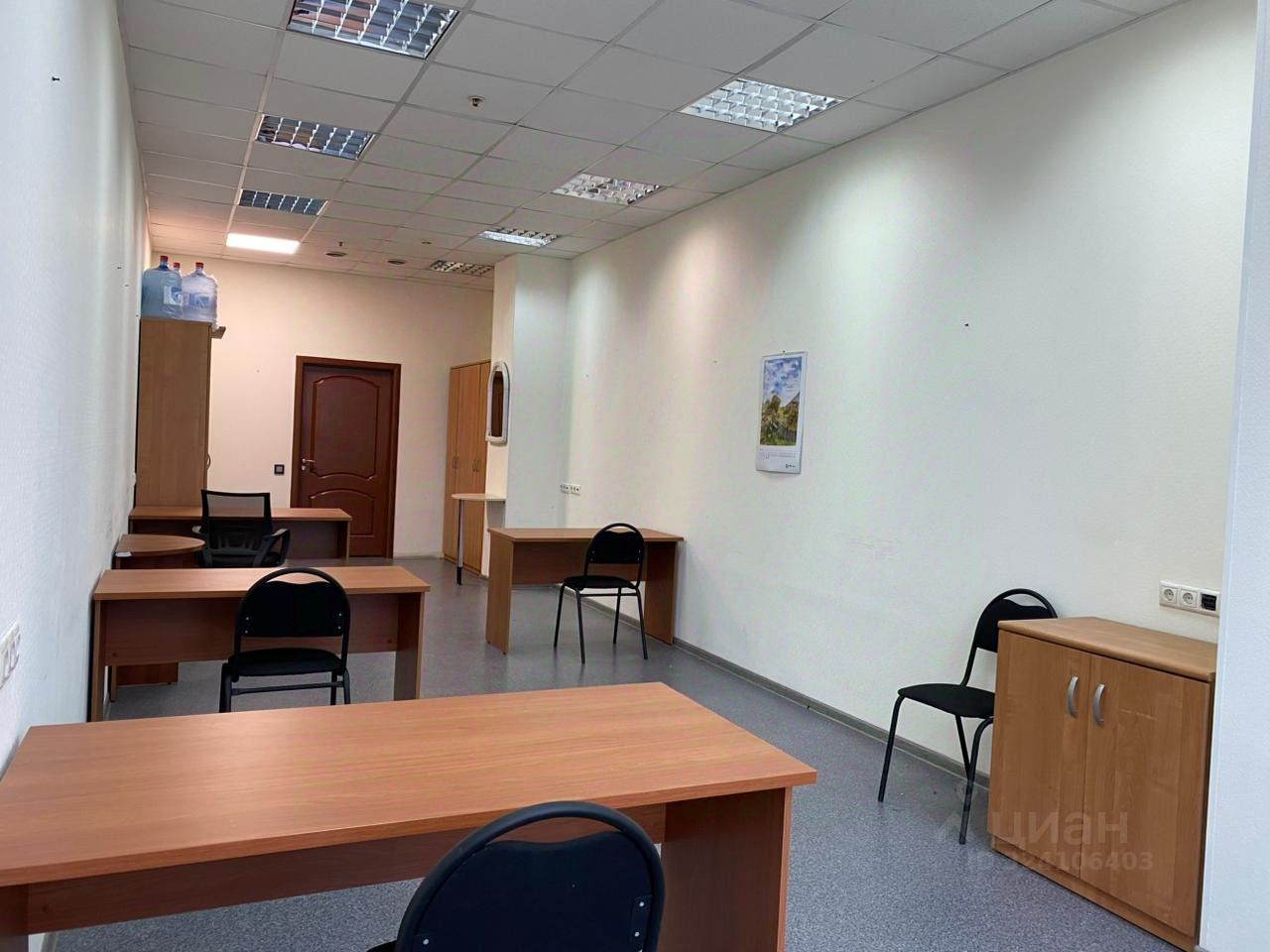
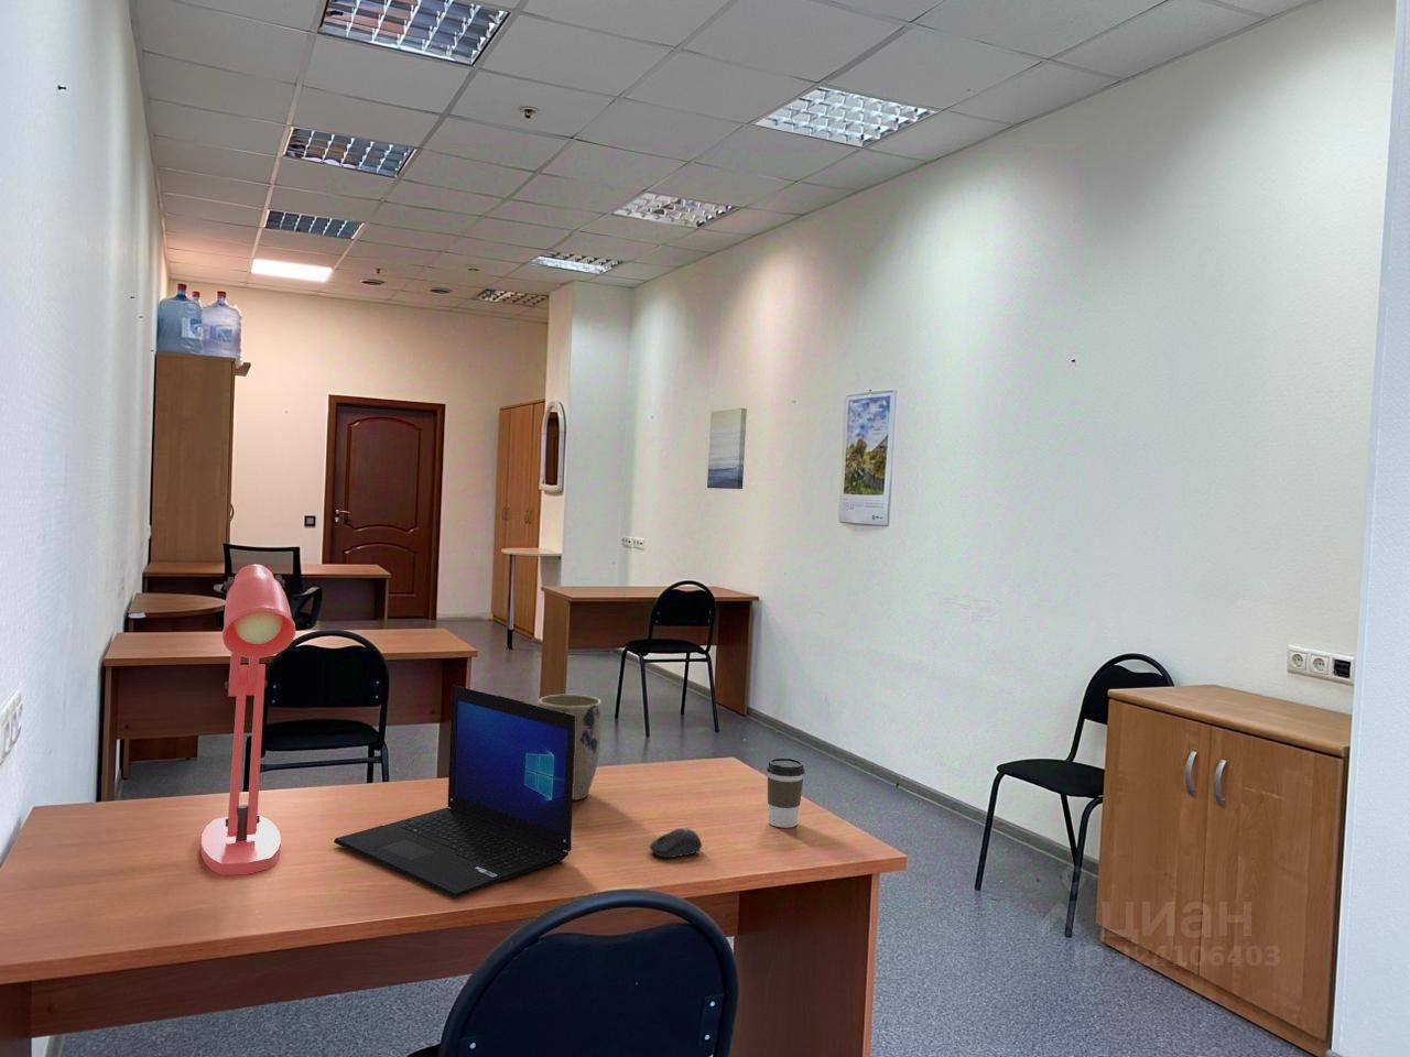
+ desk lamp [200,564,296,876]
+ laptop [333,684,575,898]
+ plant pot [536,694,604,802]
+ computer mouse [648,827,703,858]
+ coffee cup [766,756,805,829]
+ wall art [706,407,748,490]
